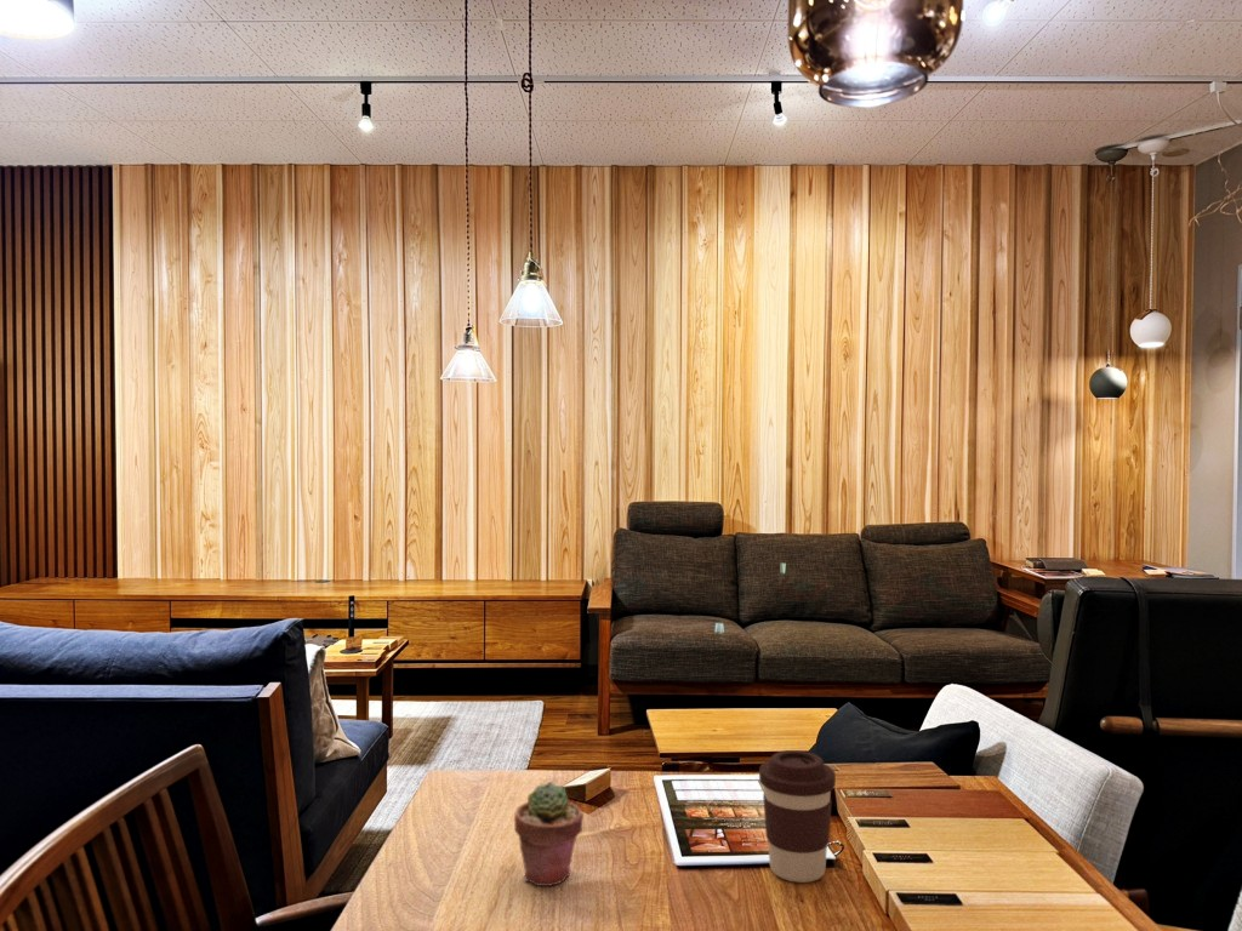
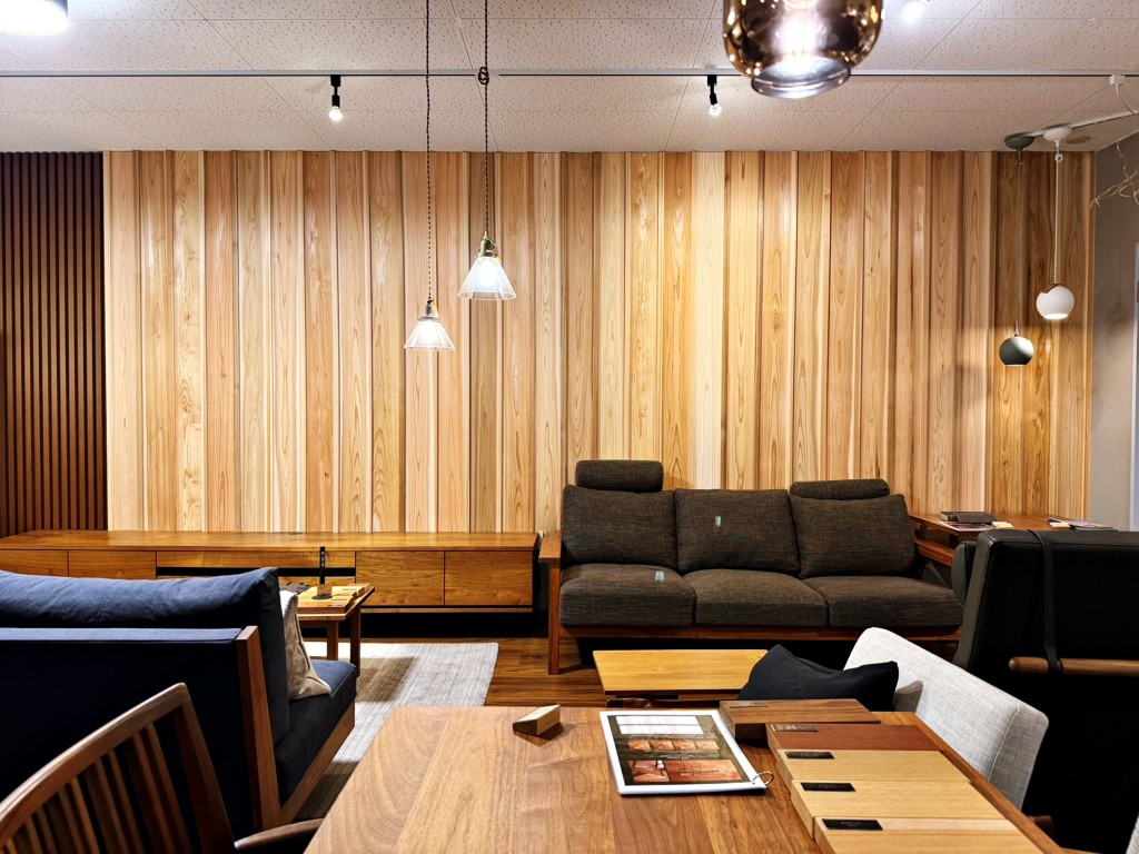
- coffee cup [758,749,837,884]
- potted succulent [513,781,585,887]
